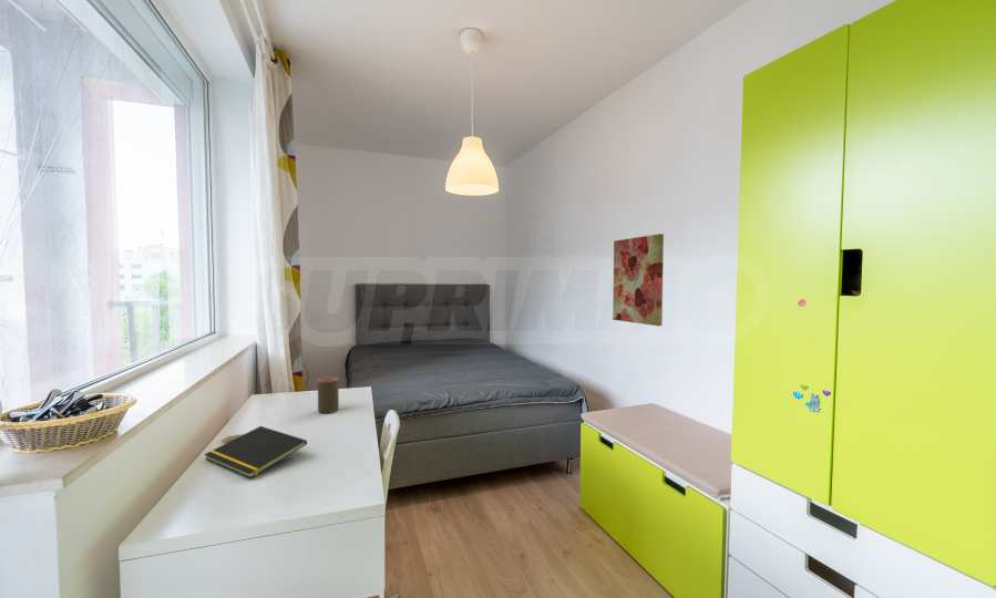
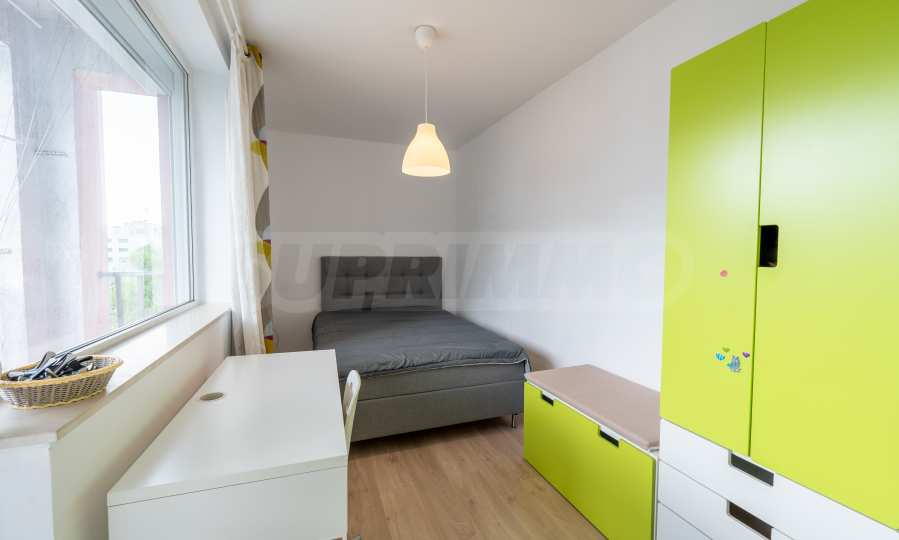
- notepad [203,425,308,480]
- cup [317,377,340,414]
- wall art [612,233,665,327]
